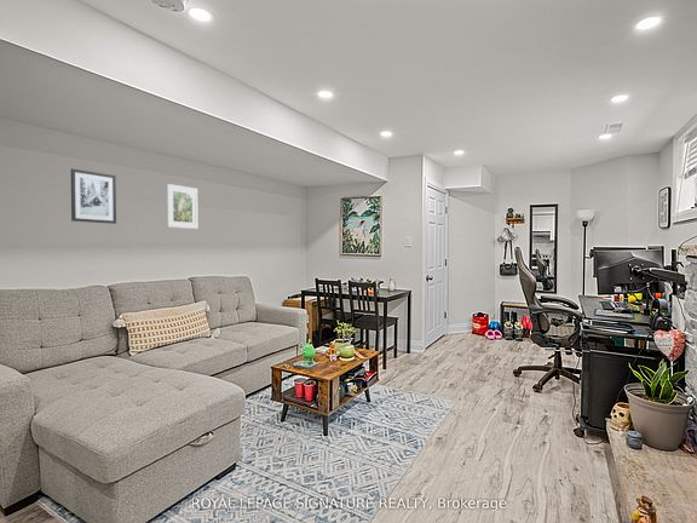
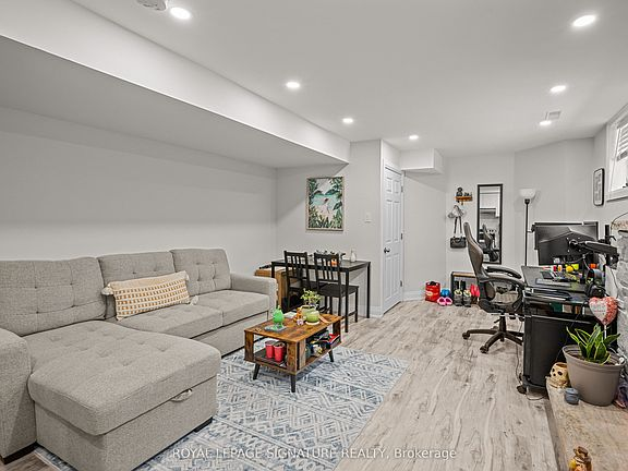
- wall art [70,167,117,225]
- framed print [166,183,198,230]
